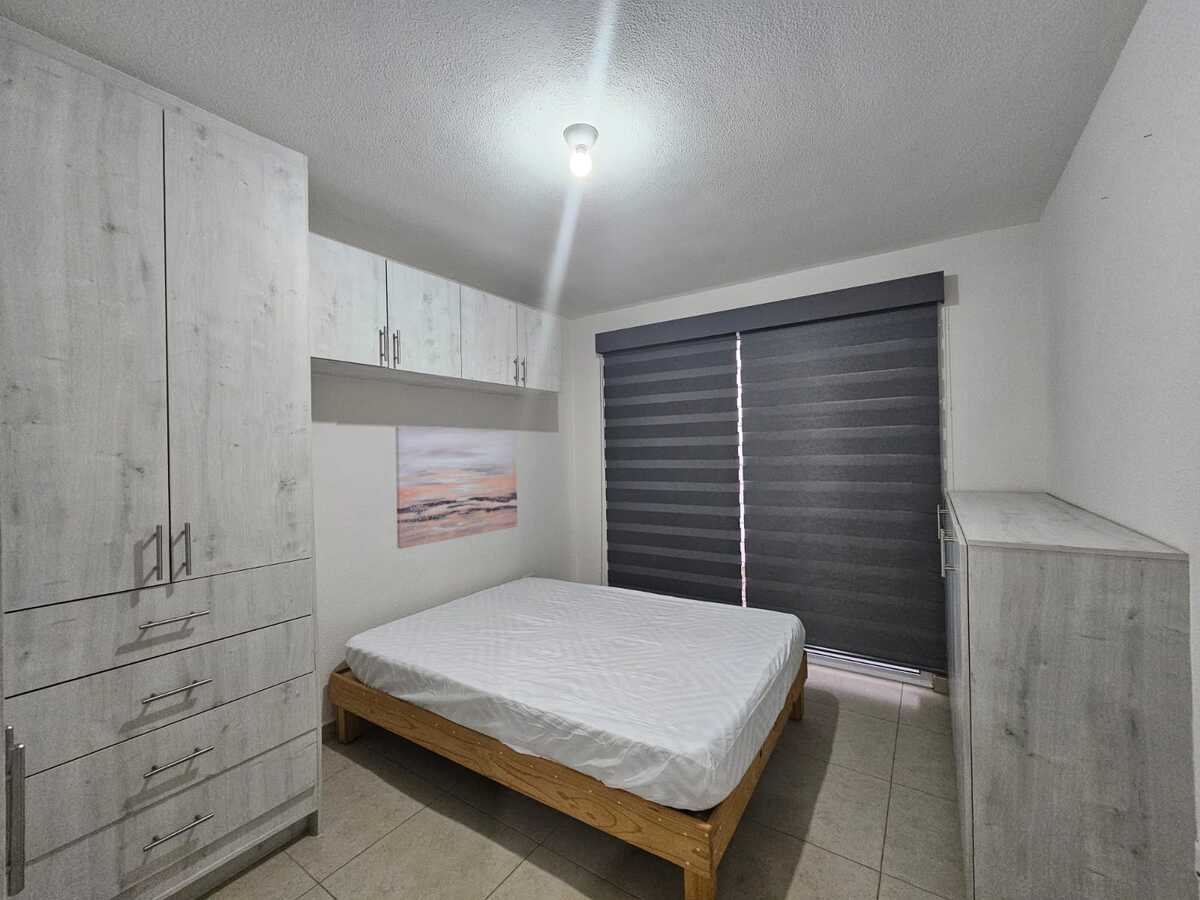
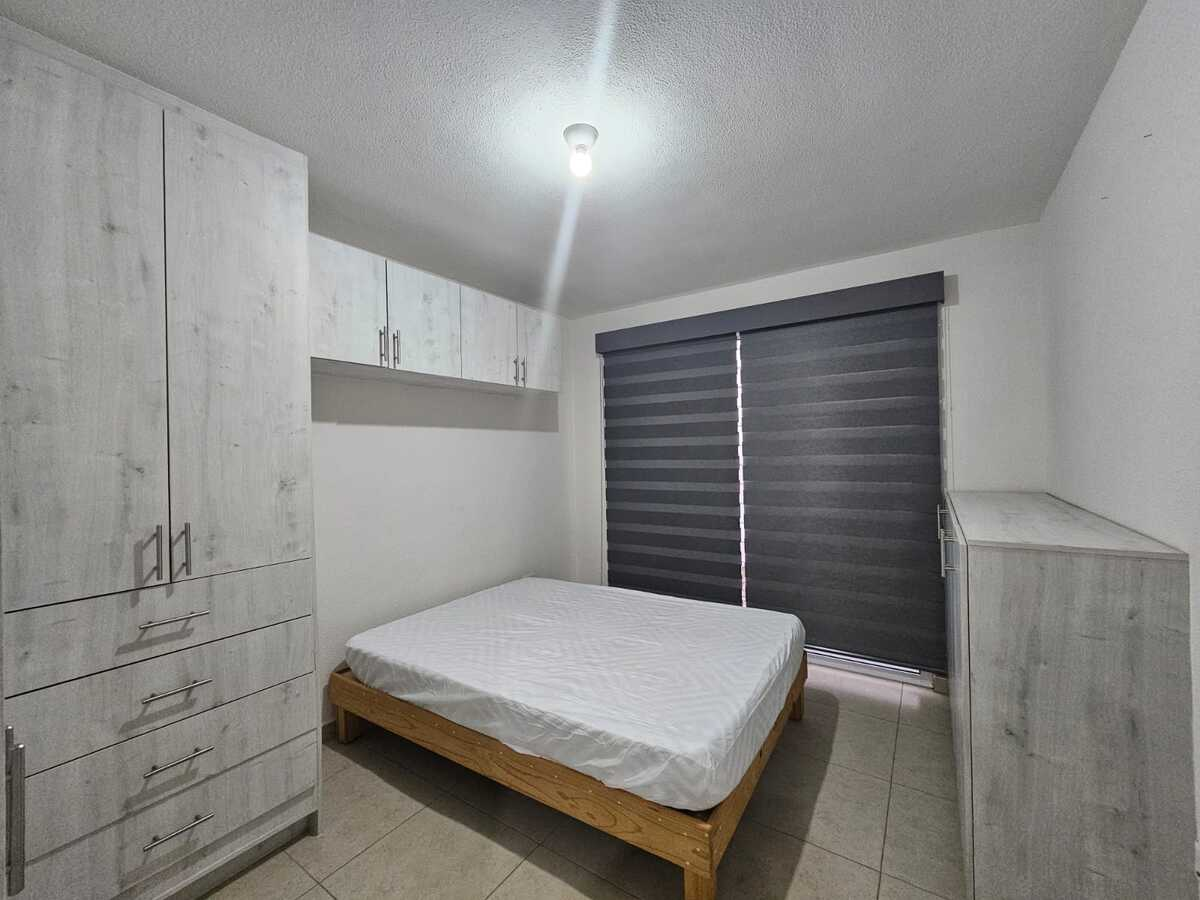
- wall art [395,425,518,549]
